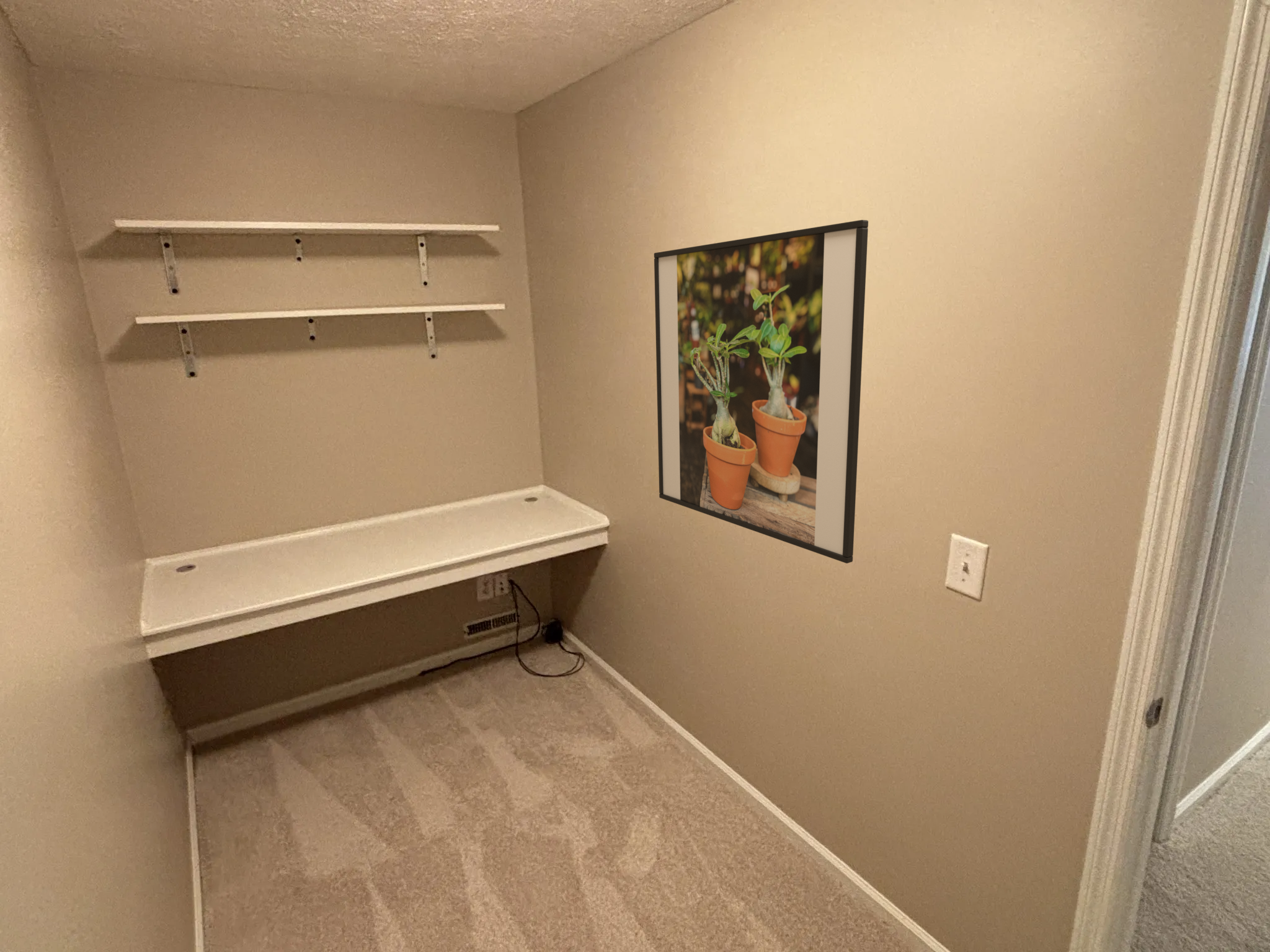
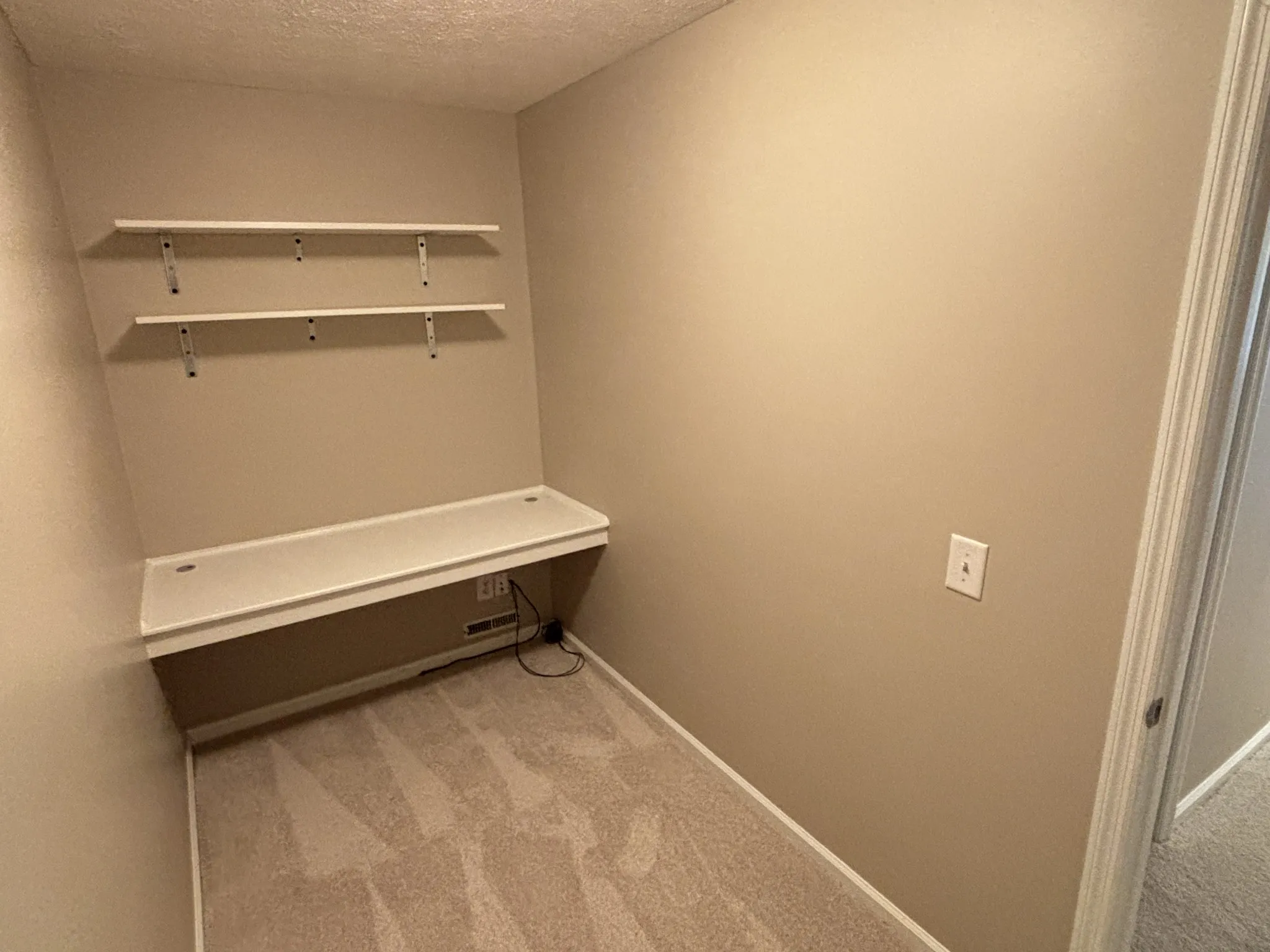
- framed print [654,219,869,564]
